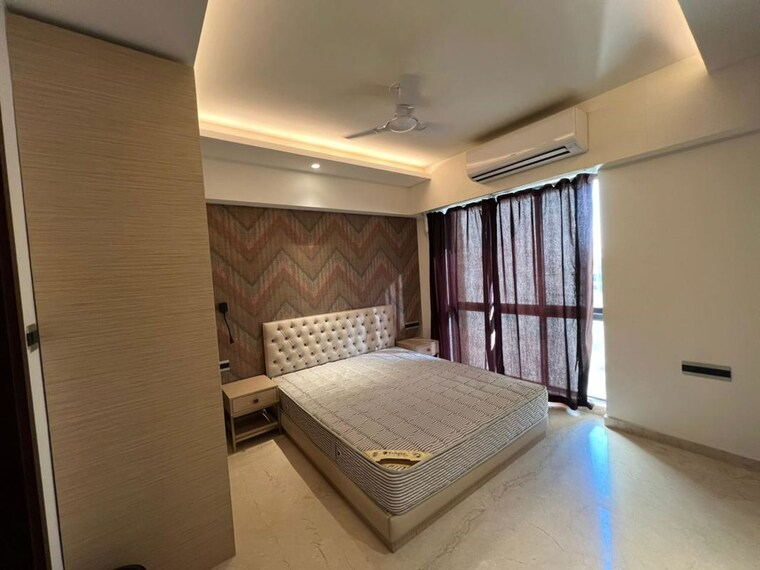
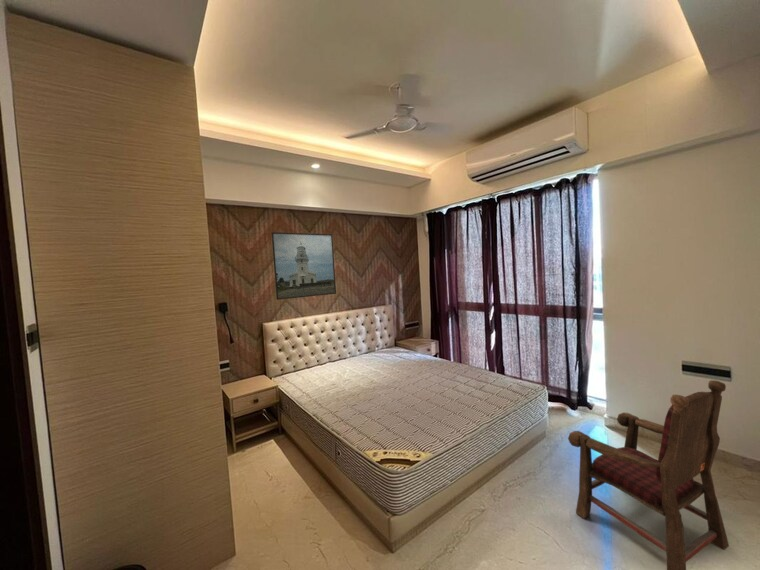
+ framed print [270,231,337,301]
+ armchair [567,379,730,570]
